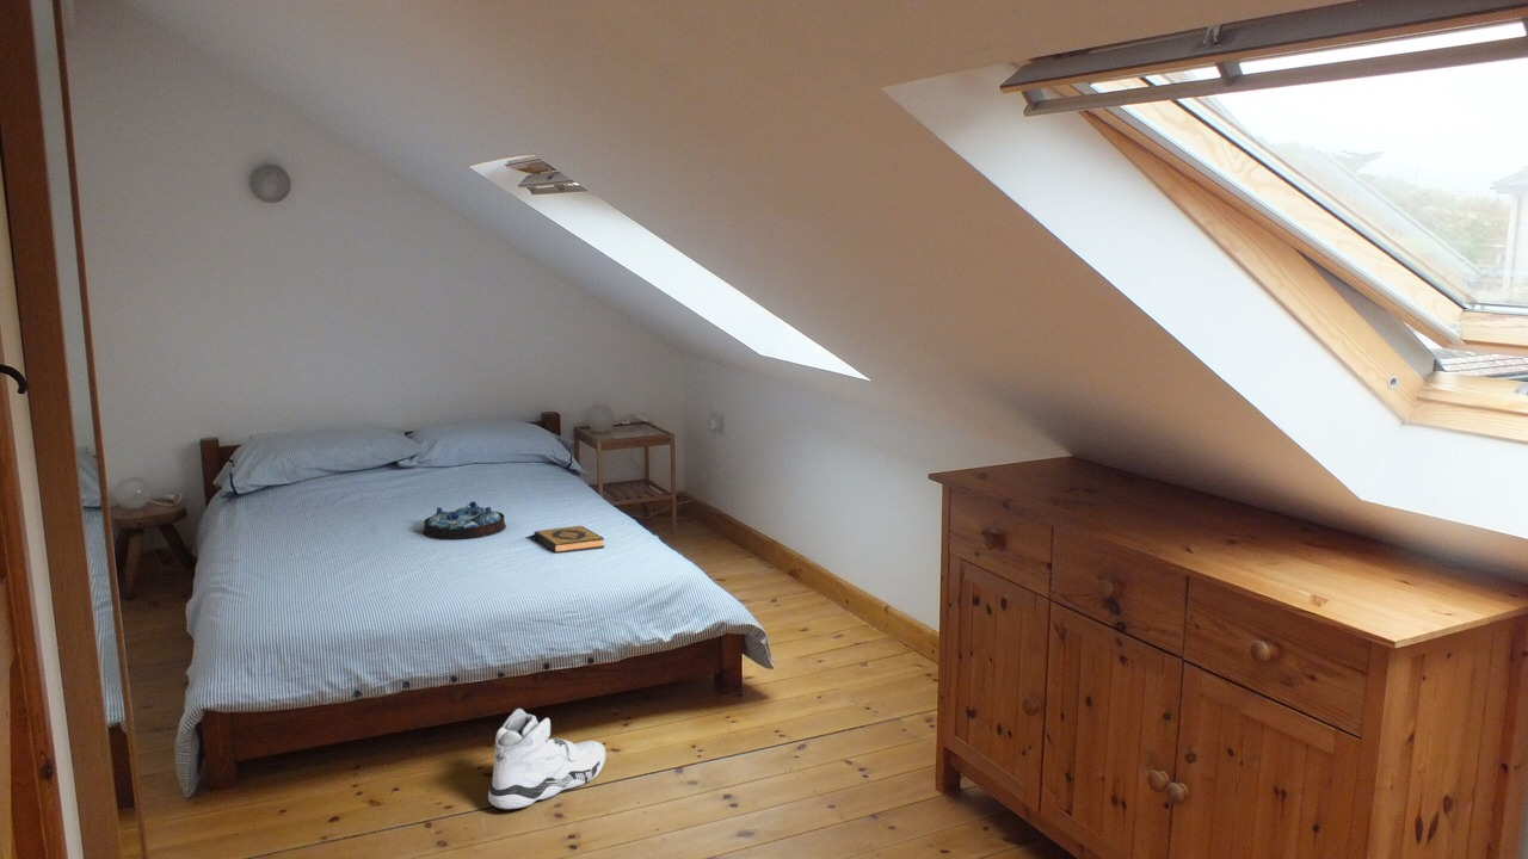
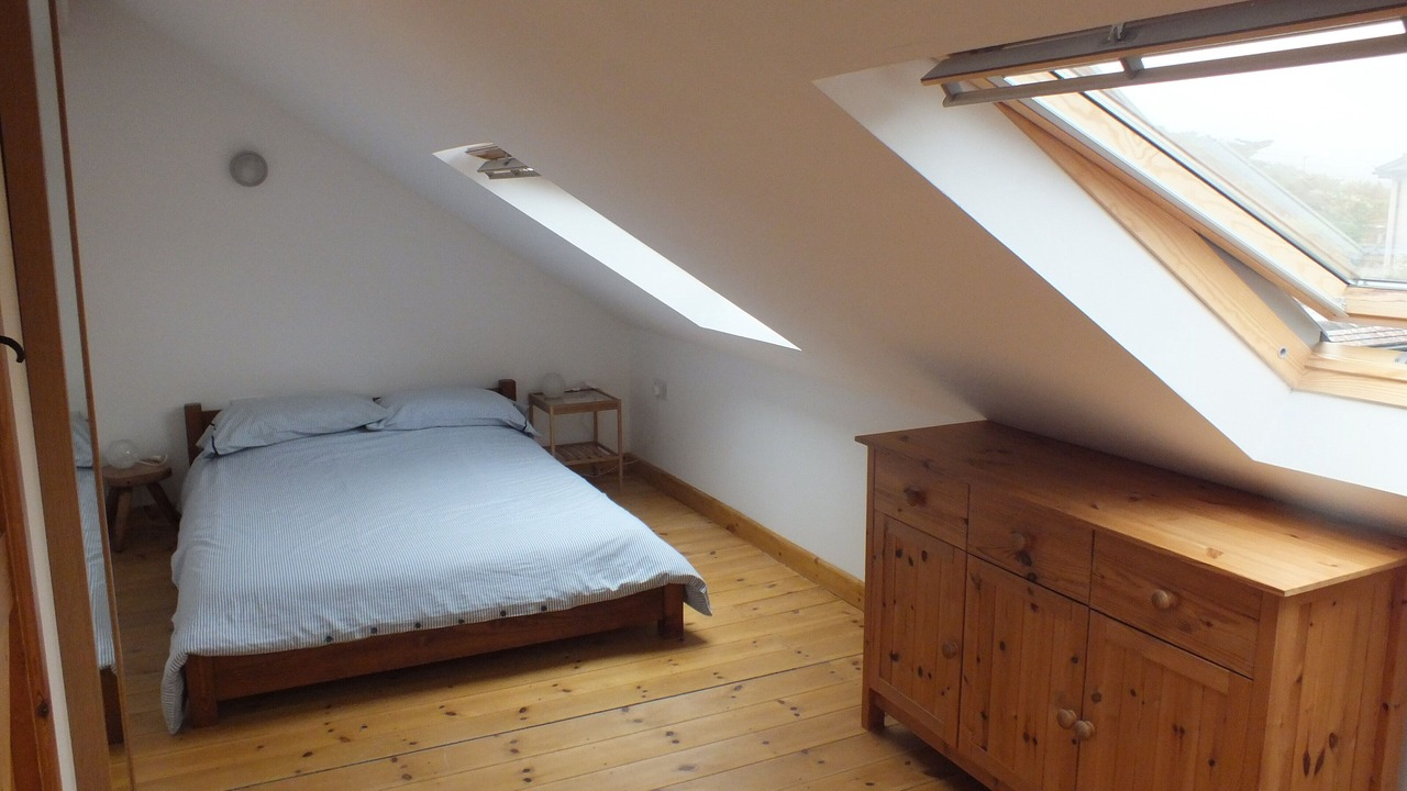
- sneaker [487,707,606,810]
- serving tray [421,500,507,540]
- hardback book [534,525,605,554]
